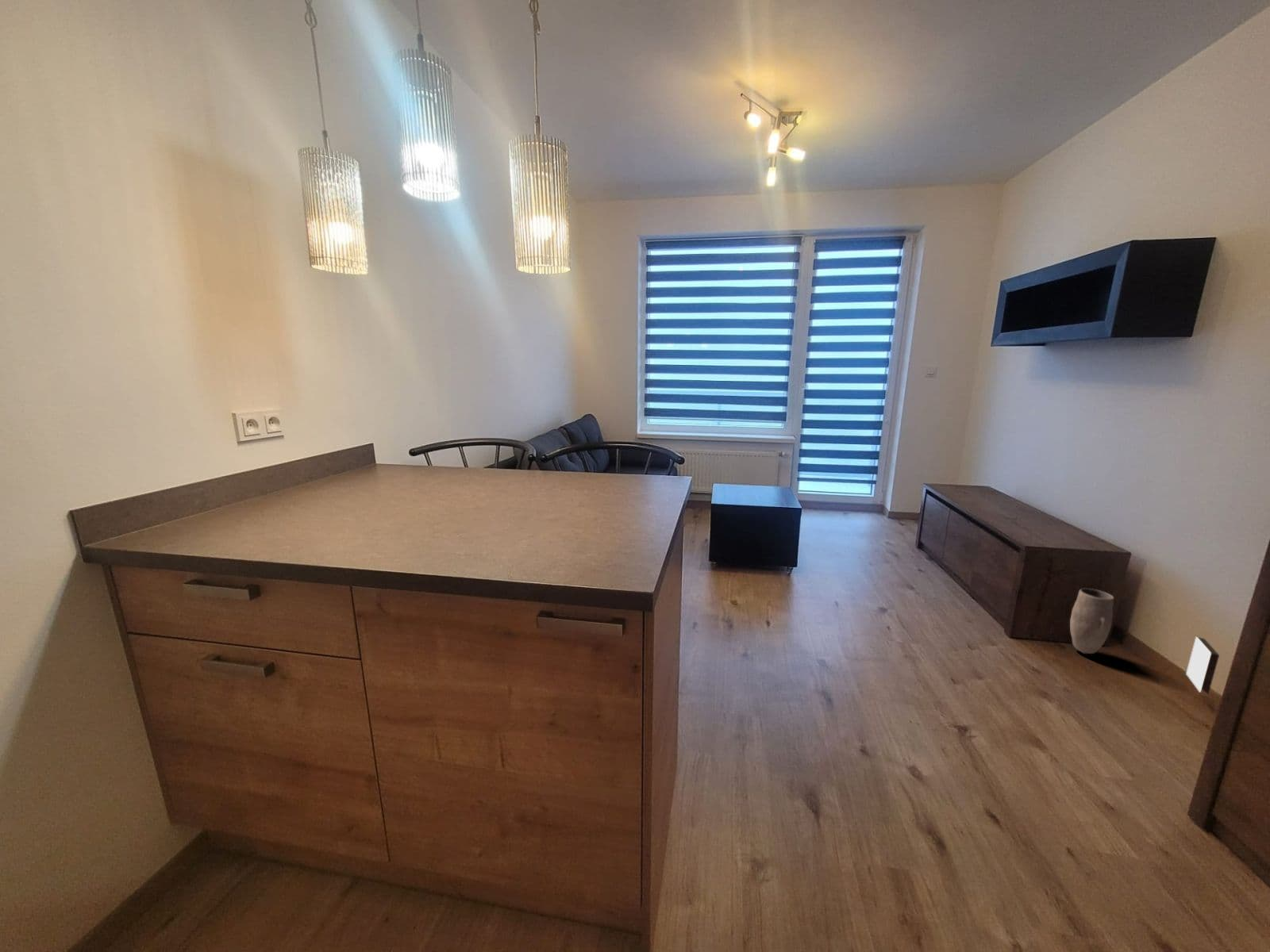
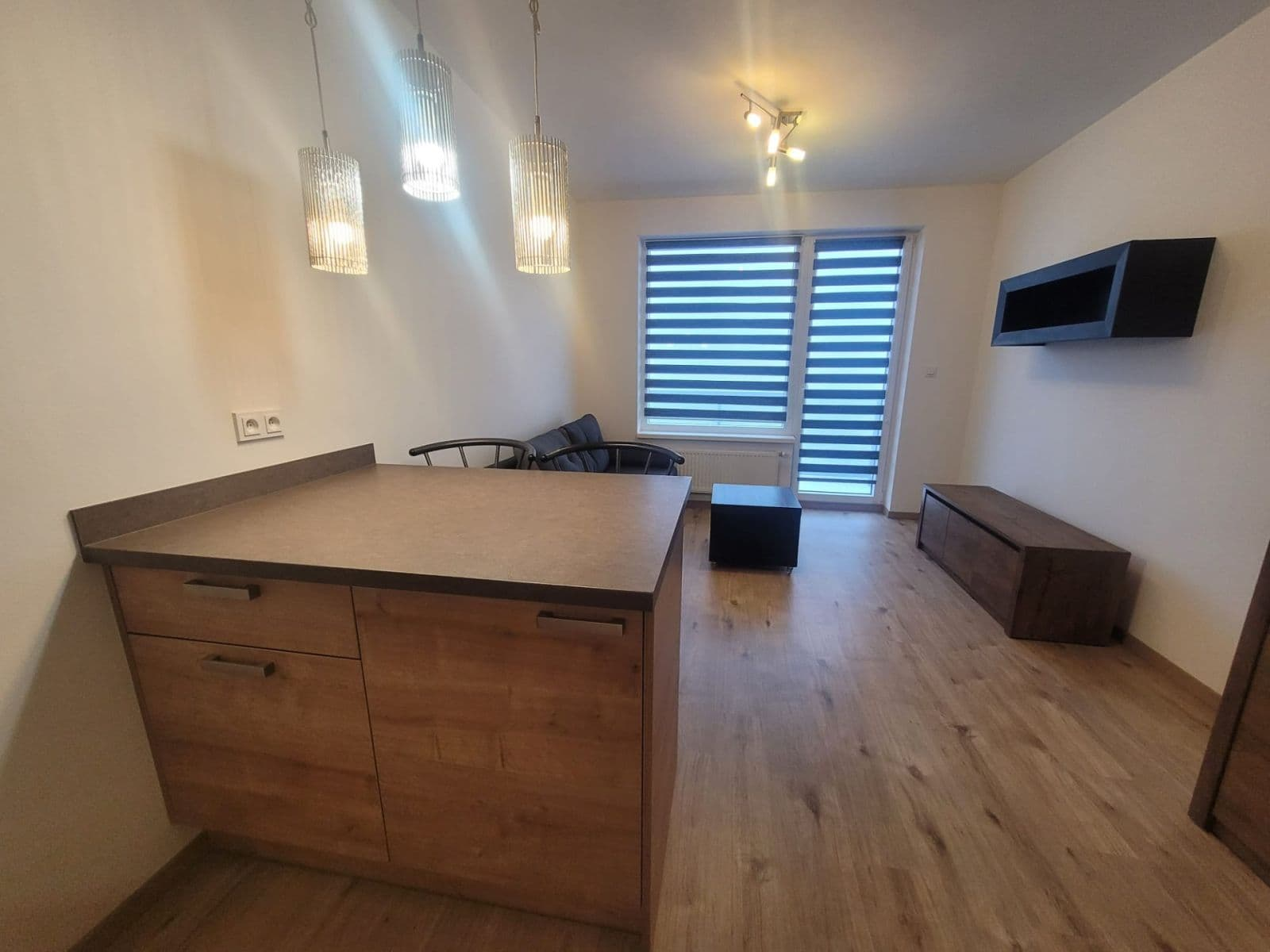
- vase [1069,588,1220,695]
